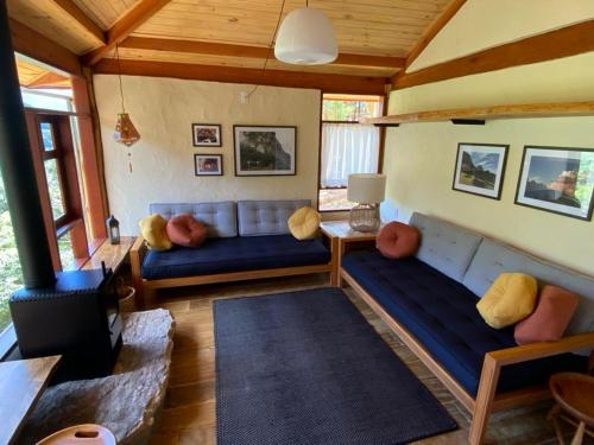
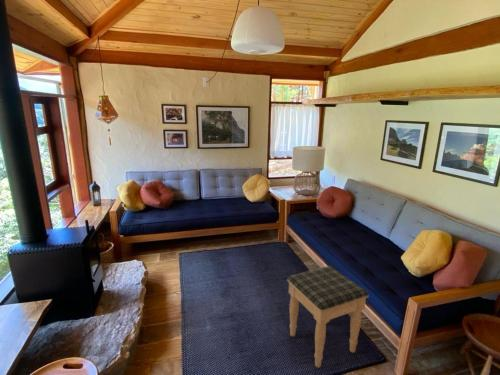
+ footstool [286,265,370,368]
